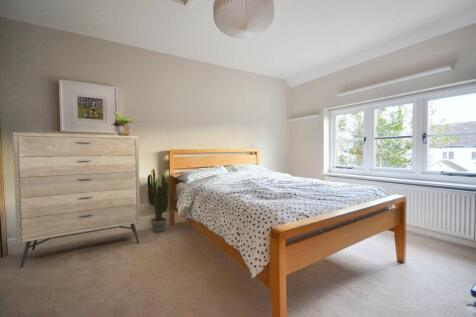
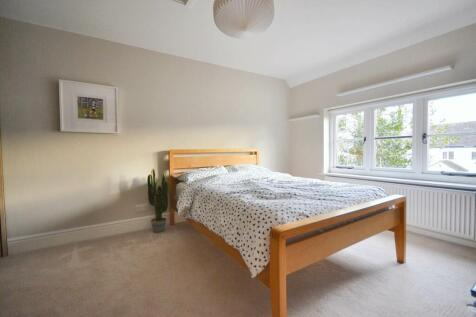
- potted plant [111,111,134,136]
- dresser [12,131,141,269]
